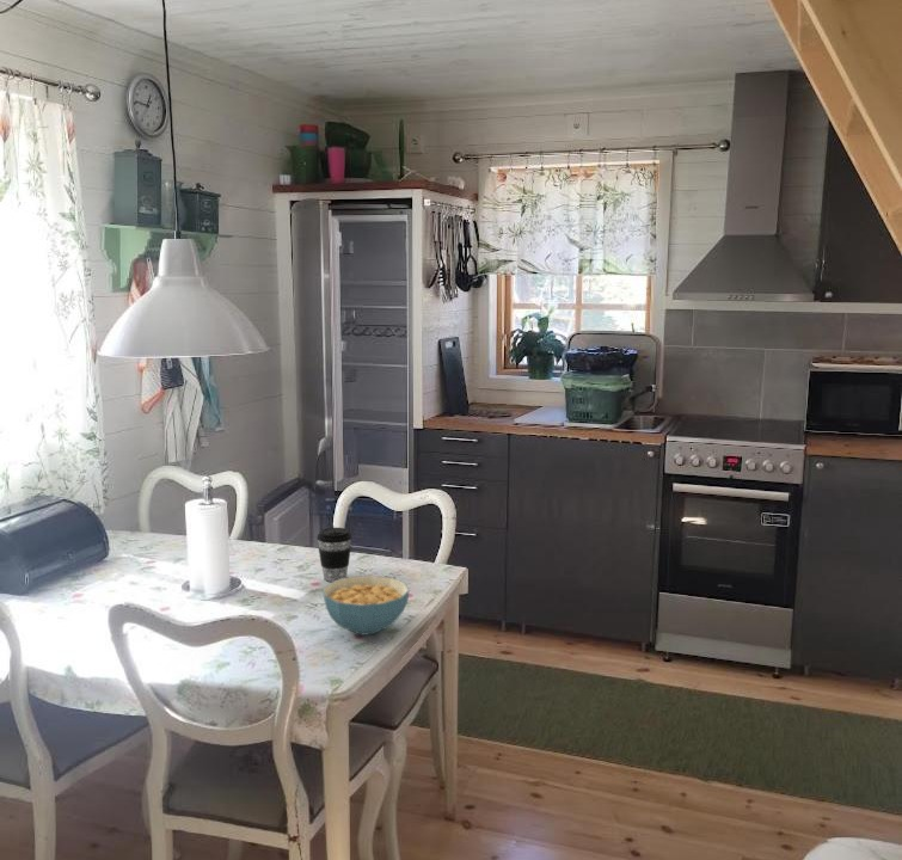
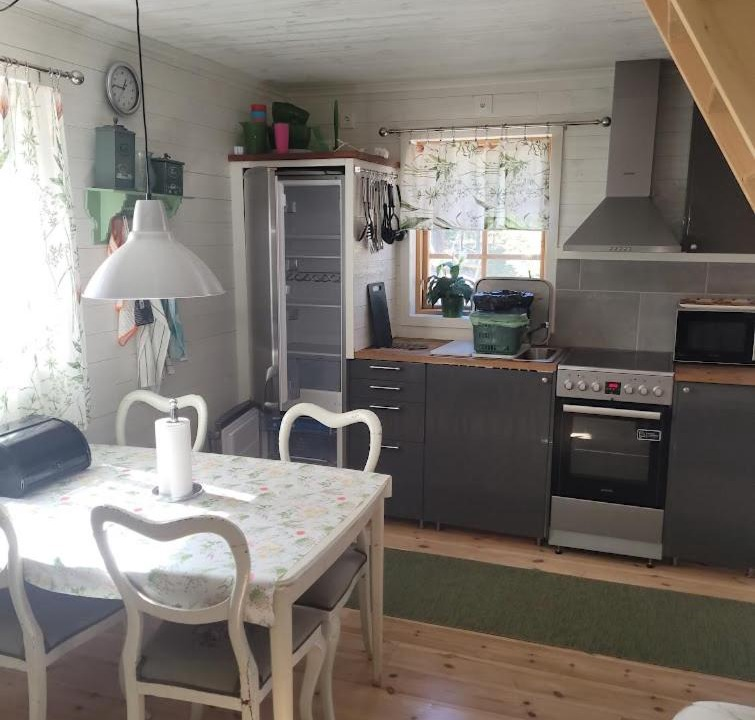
- coffee cup [315,527,352,583]
- cereal bowl [321,575,411,637]
